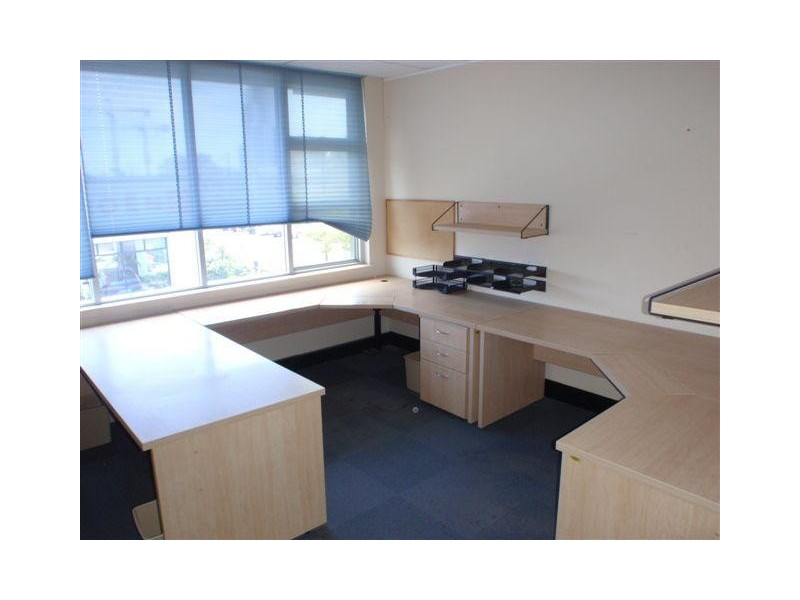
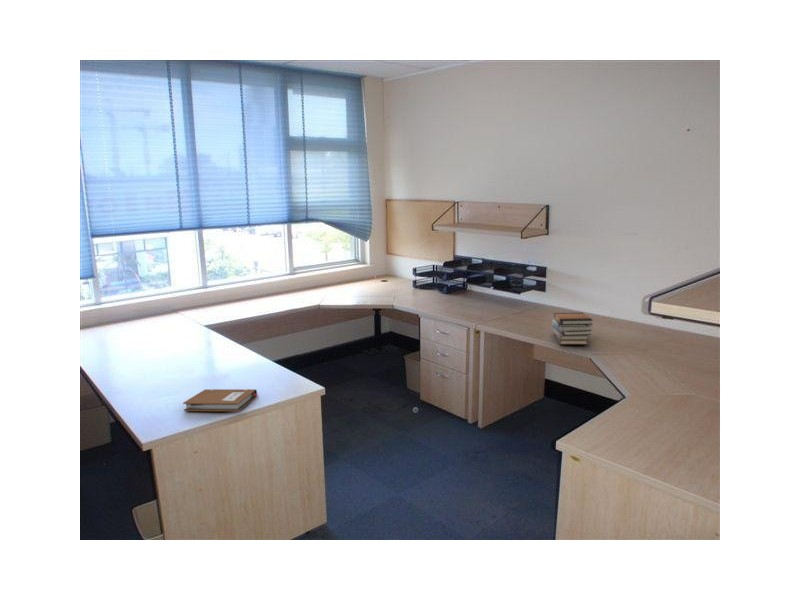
+ notebook [182,388,259,412]
+ book stack [551,312,594,345]
